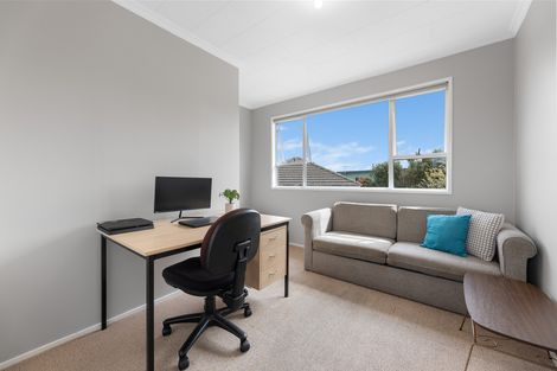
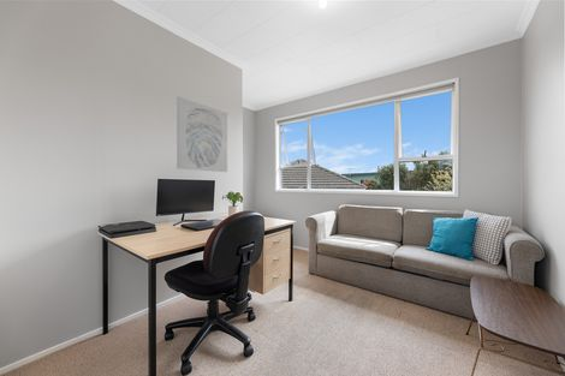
+ wall art [176,96,228,173]
